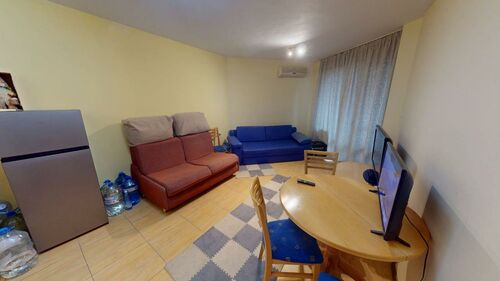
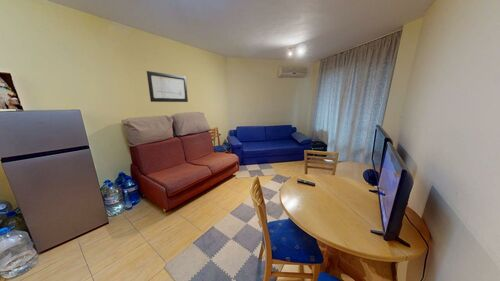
+ wall art [146,70,189,103]
